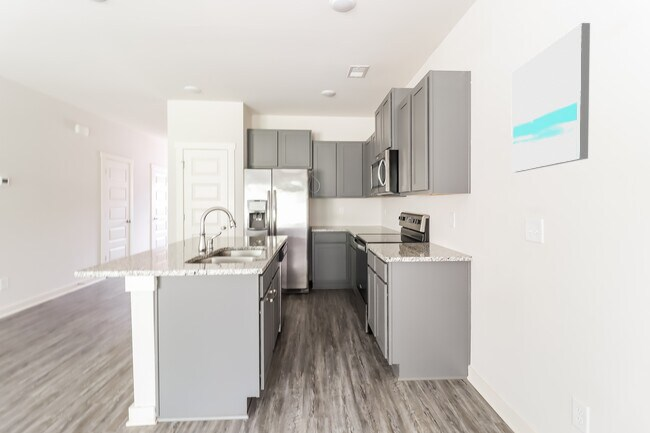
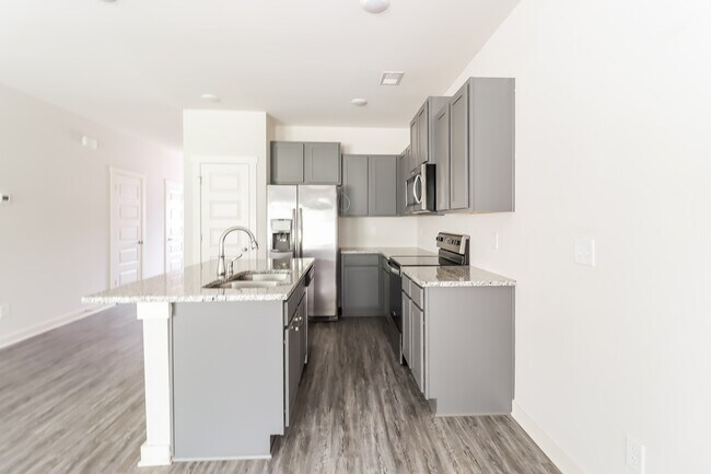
- wall art [510,22,591,173]
